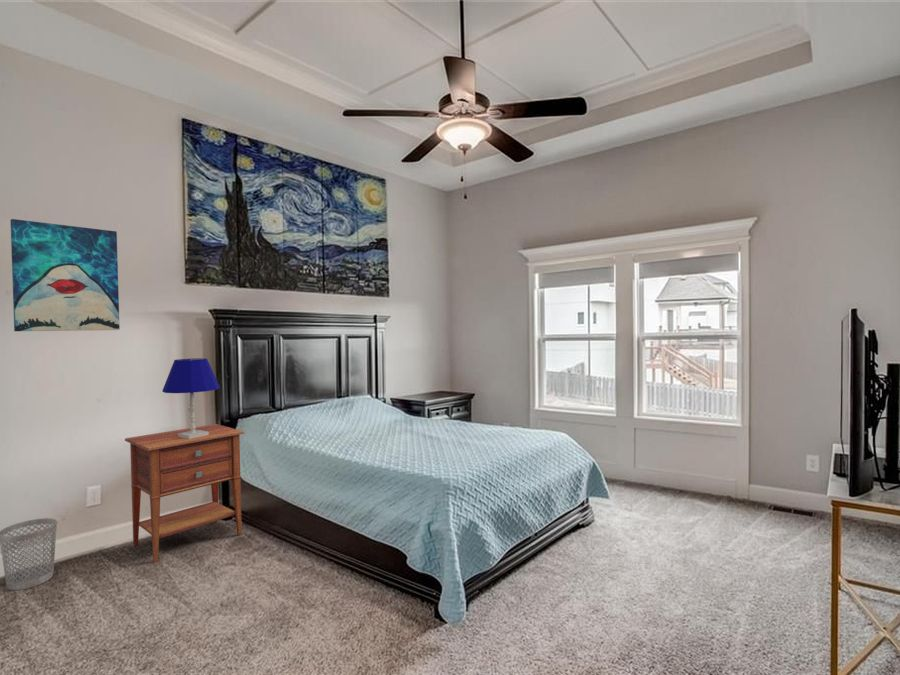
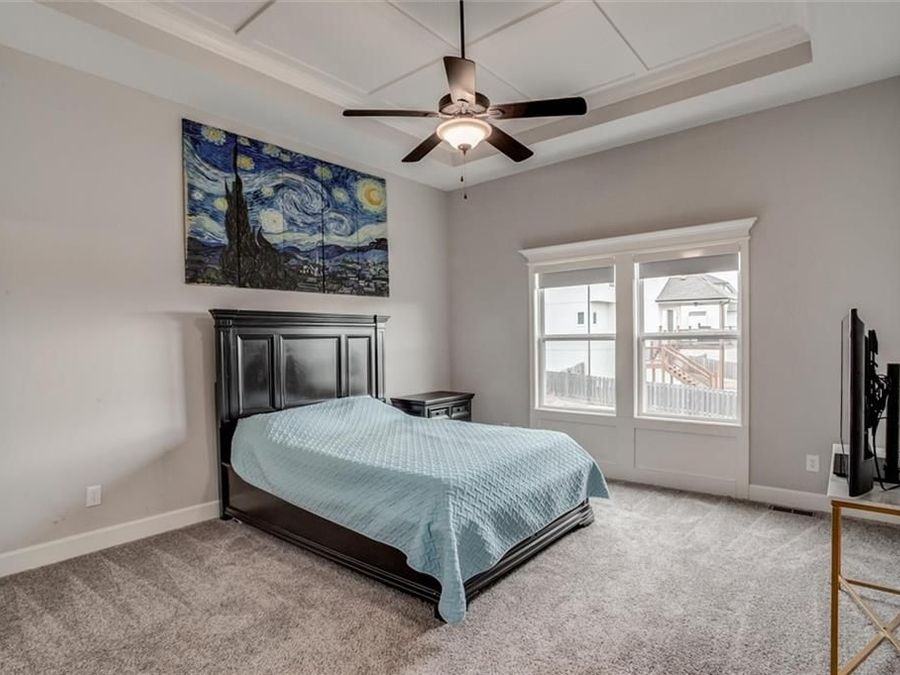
- table lamp [161,357,221,439]
- nightstand [124,423,245,564]
- wall art [10,218,121,332]
- wastebasket [0,517,58,591]
